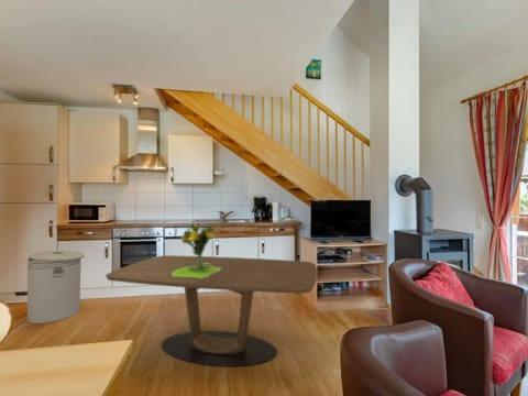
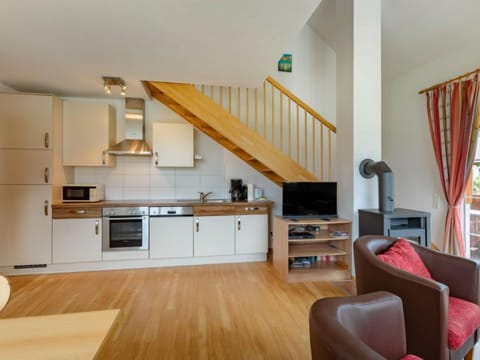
- dining table [105,254,319,367]
- bouquet [172,219,221,278]
- can [26,250,85,324]
